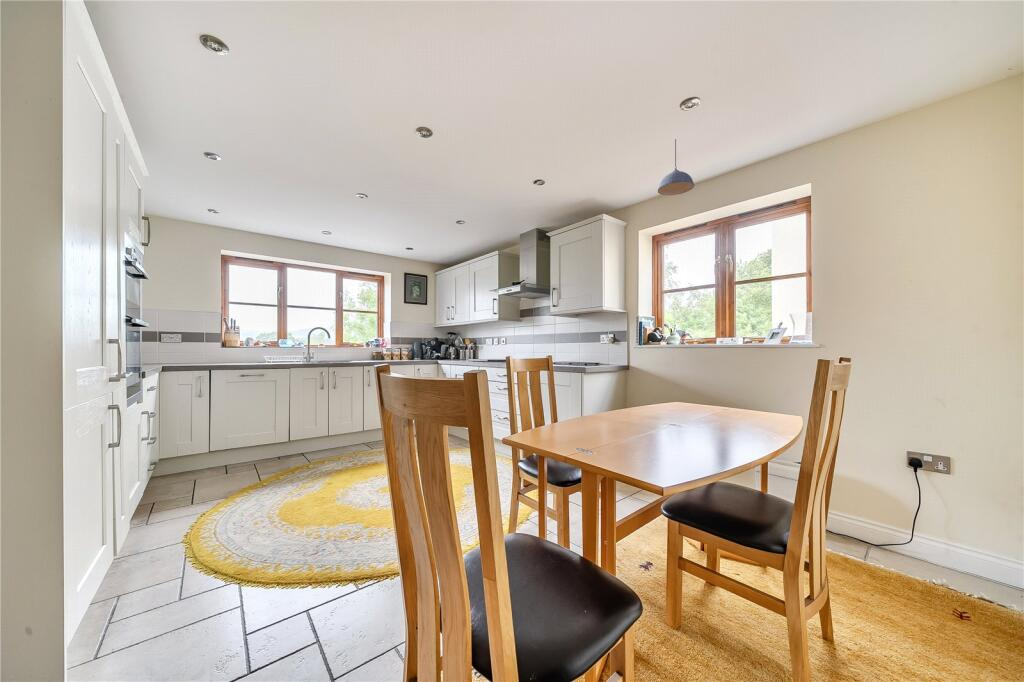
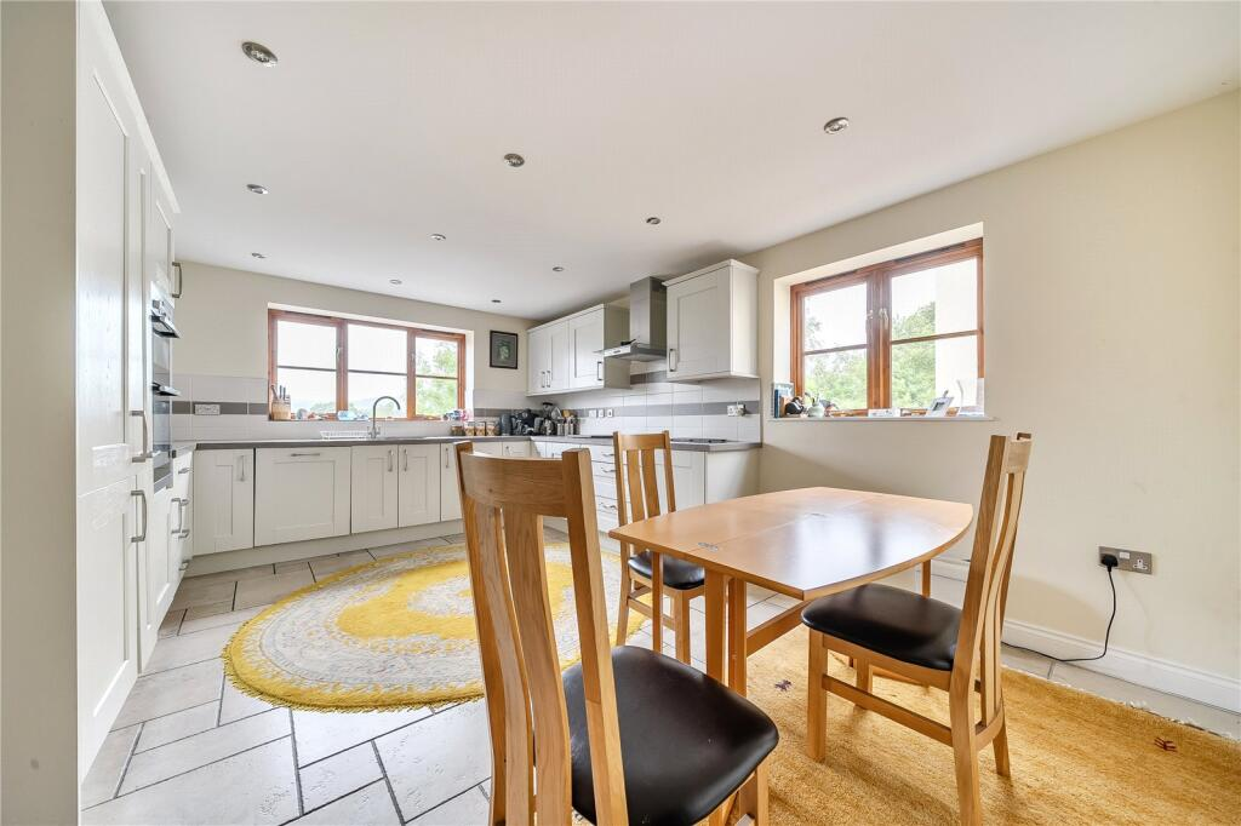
- pendant light [657,138,695,196]
